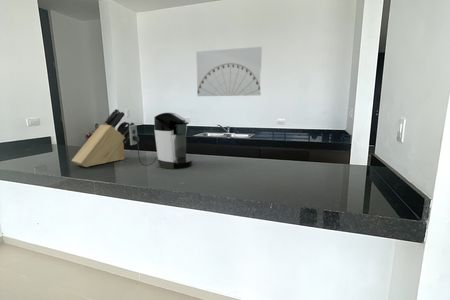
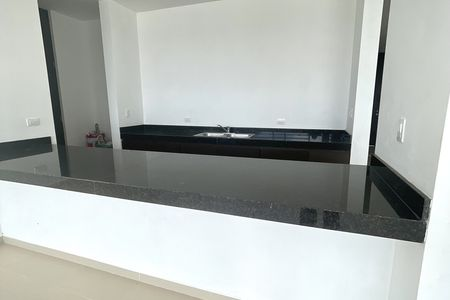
- knife block [71,108,135,168]
- wall art [195,46,262,97]
- coffee maker [129,111,193,170]
